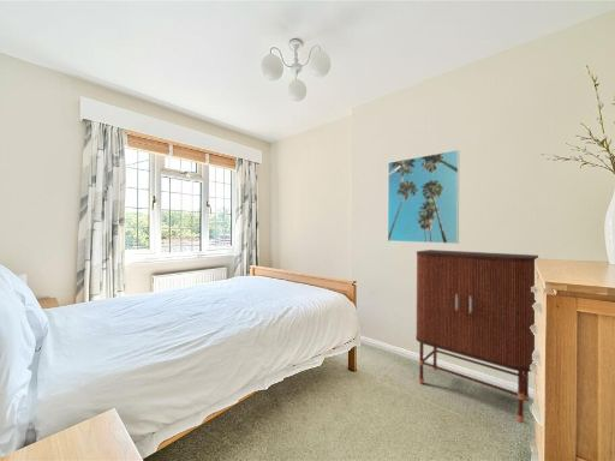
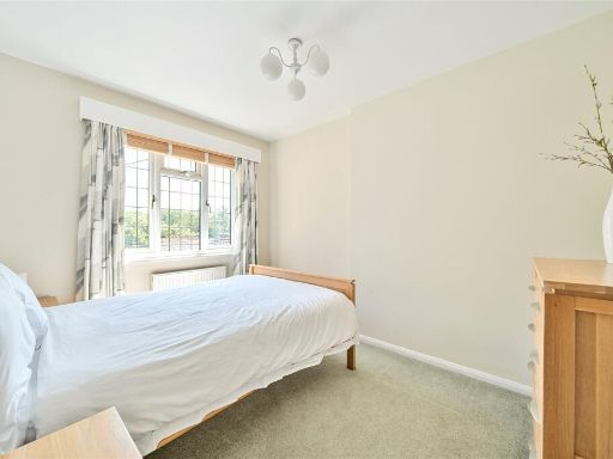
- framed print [387,149,460,245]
- bar cabinet [414,249,539,424]
